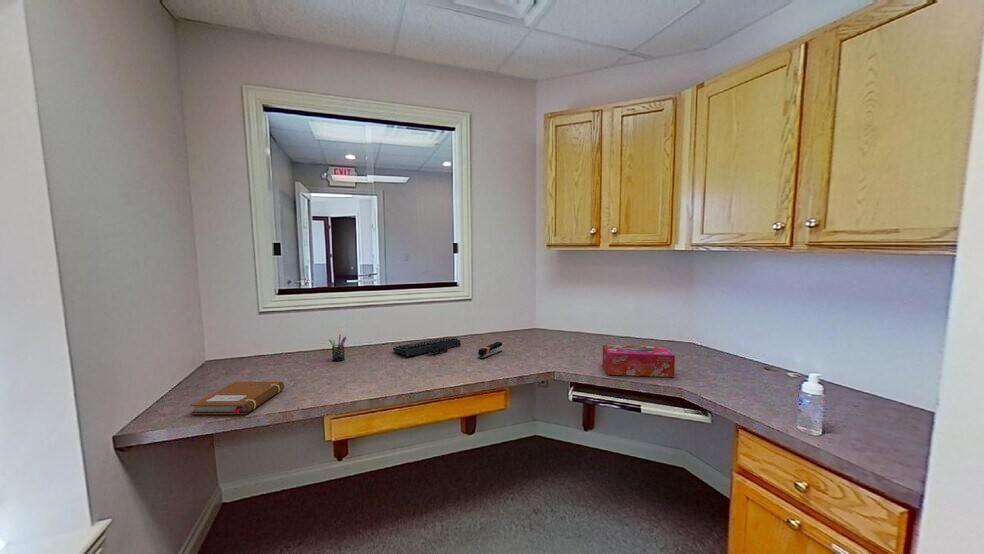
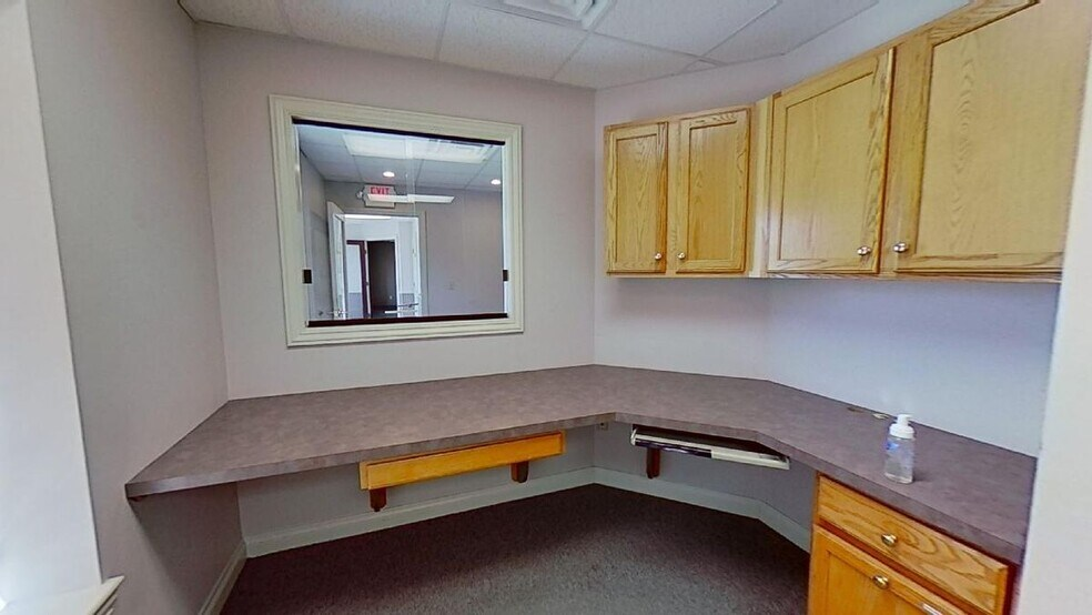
- tissue box [601,344,676,378]
- pen holder [328,334,347,362]
- stapler [477,341,503,360]
- notebook [189,381,285,415]
- keyboard [392,336,462,357]
